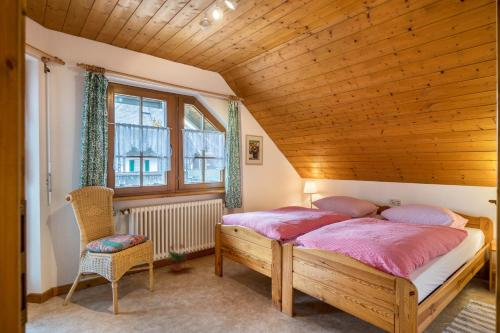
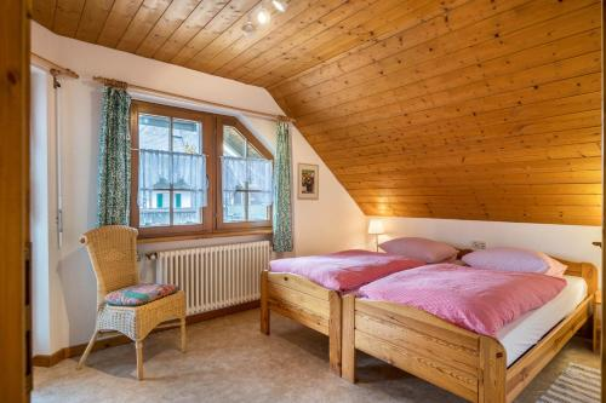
- potted plant [165,243,189,272]
